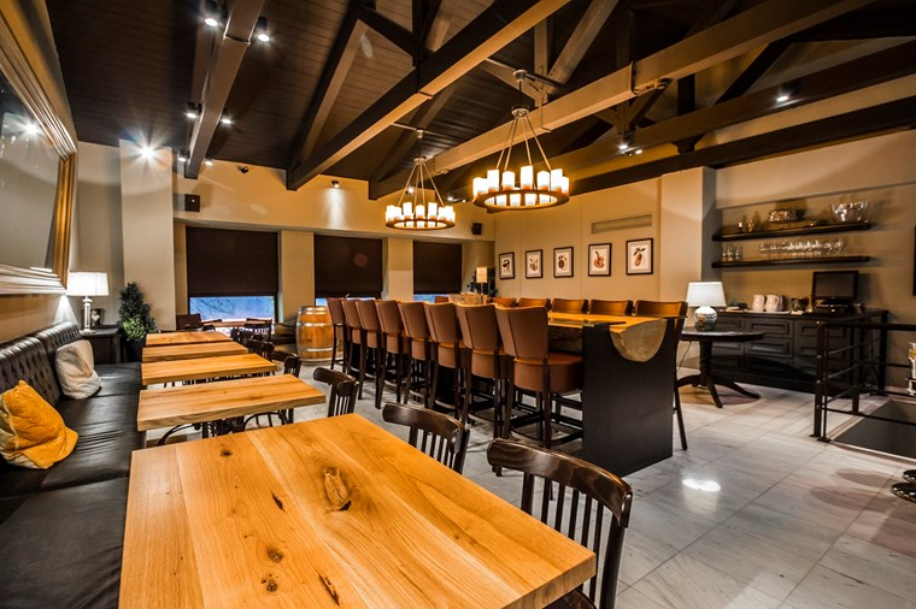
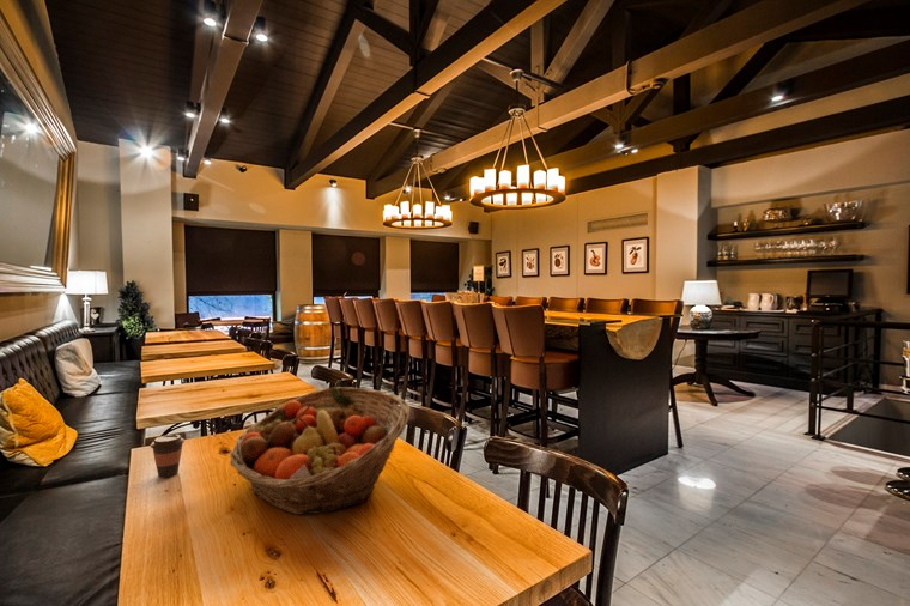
+ coffee cup [150,434,186,479]
+ fruit basket [229,386,411,515]
